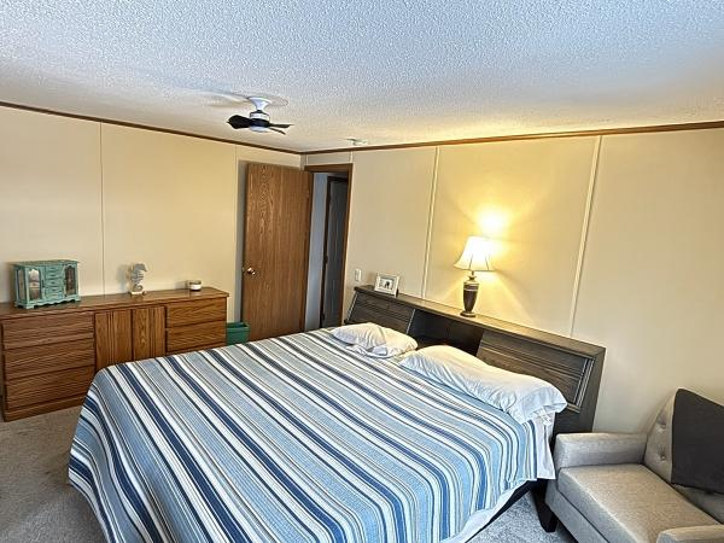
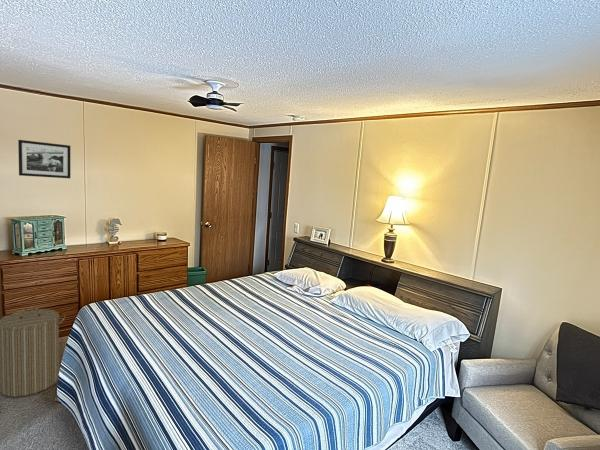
+ picture frame [17,139,71,179]
+ laundry hamper [0,306,67,398]
